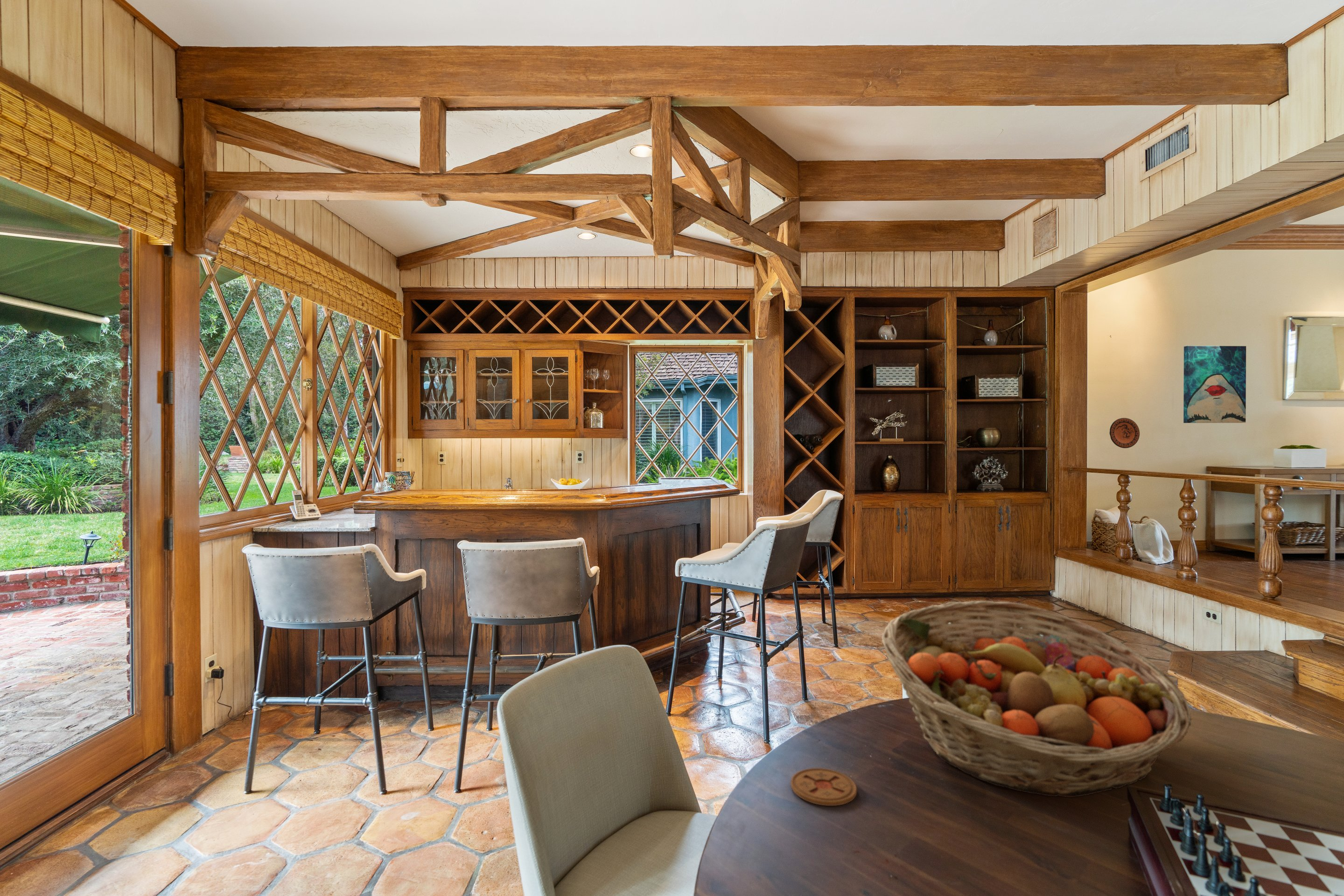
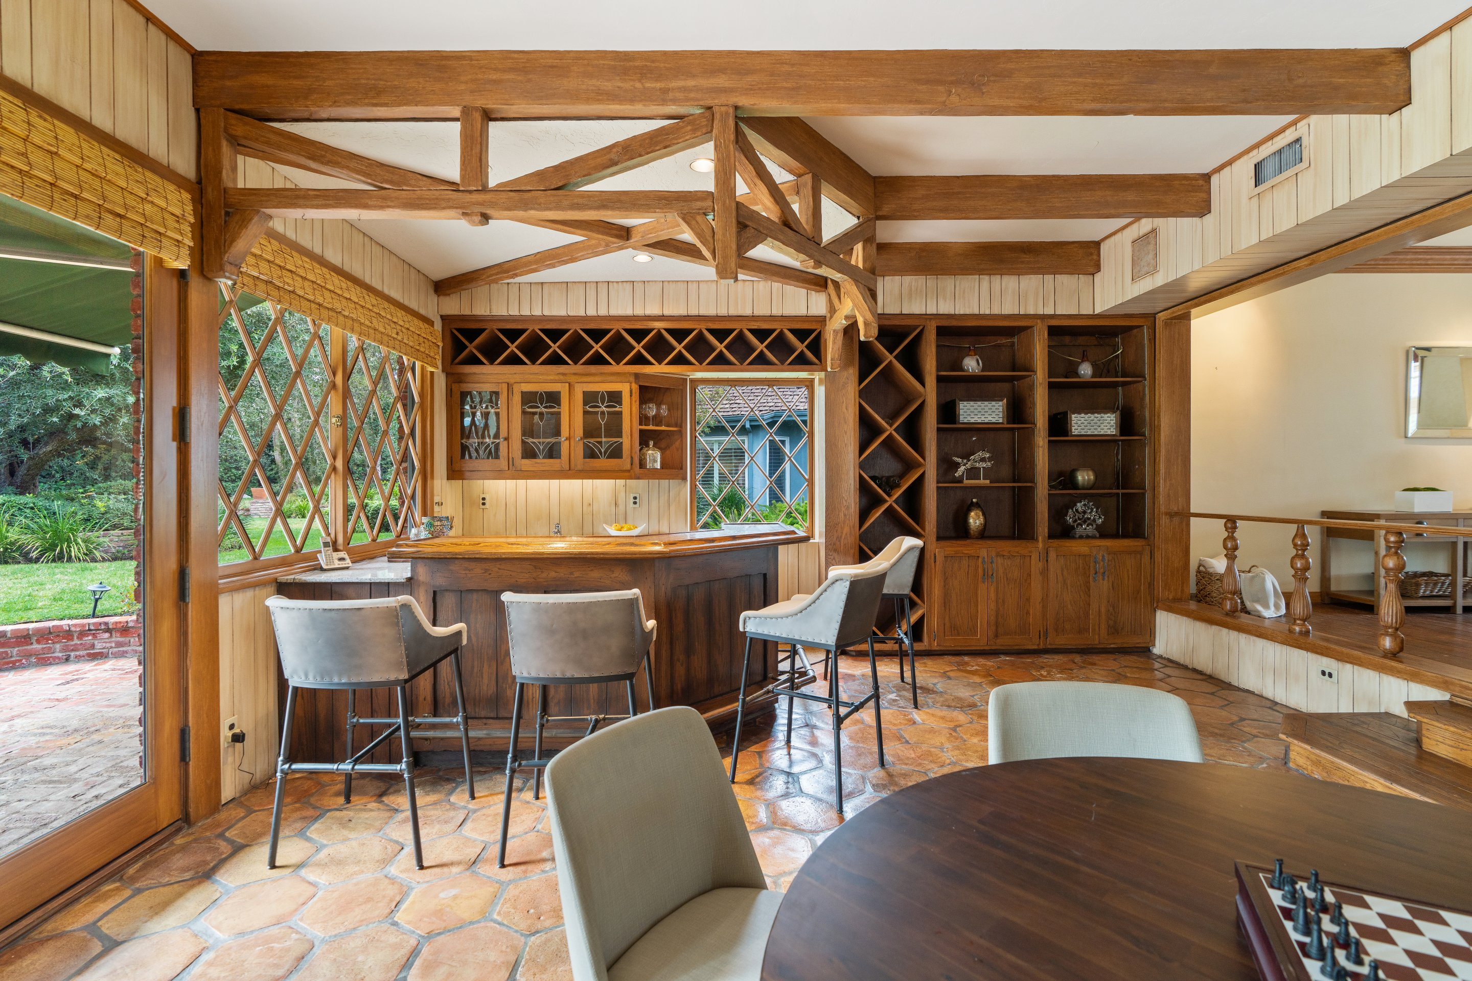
- decorative plate [1109,417,1140,448]
- coaster [790,768,857,806]
- wall art [1183,345,1246,423]
- fruit basket [881,600,1192,798]
